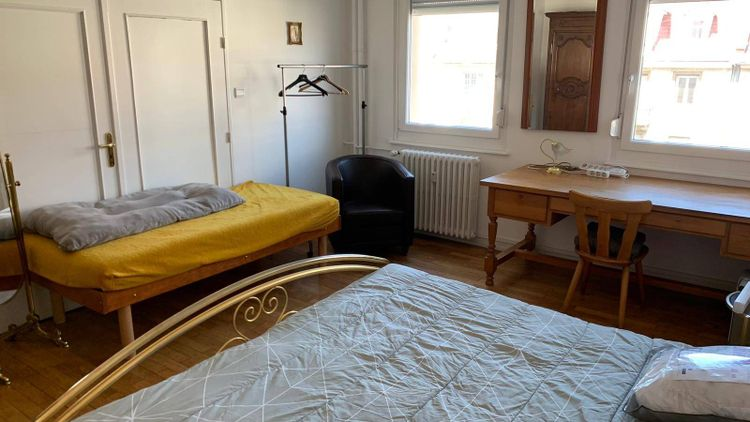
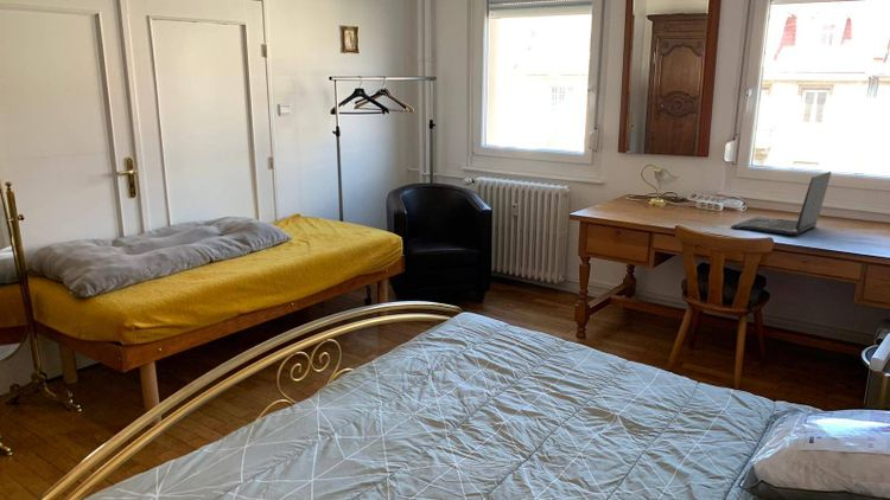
+ laptop [730,171,833,236]
